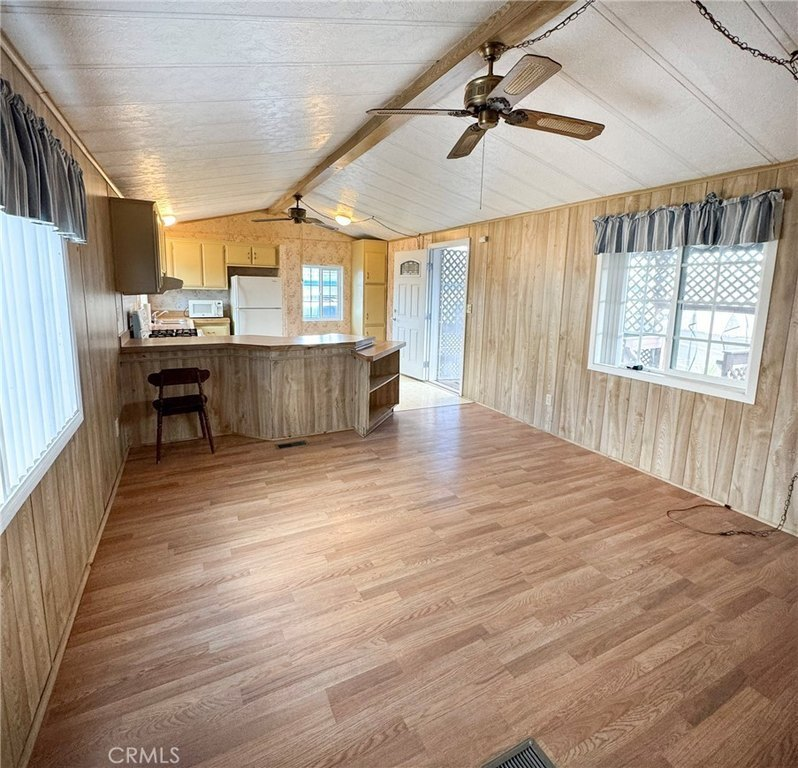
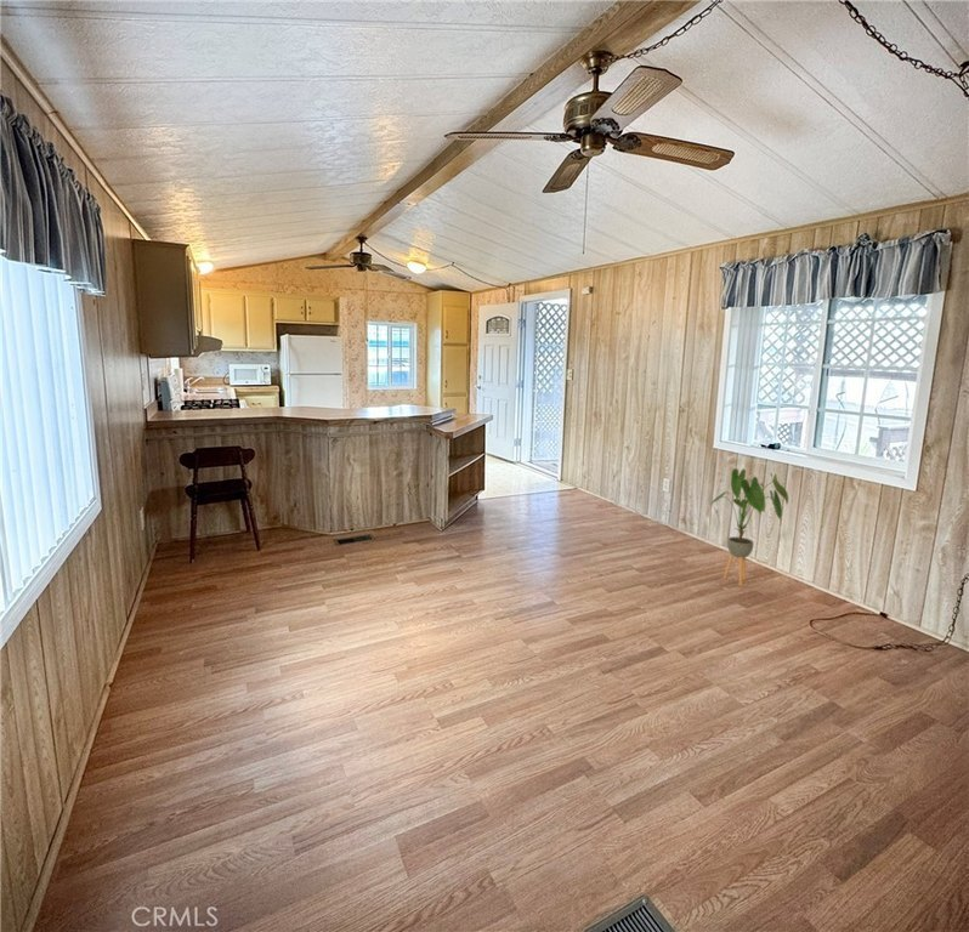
+ house plant [709,467,789,587]
